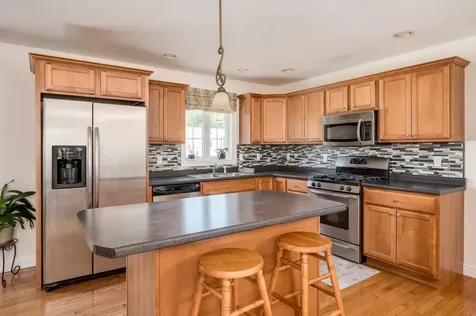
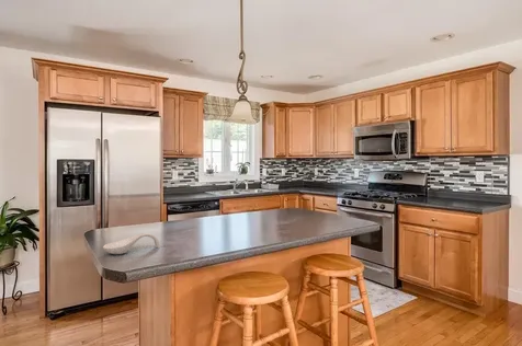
+ spoon rest [102,232,161,255]
